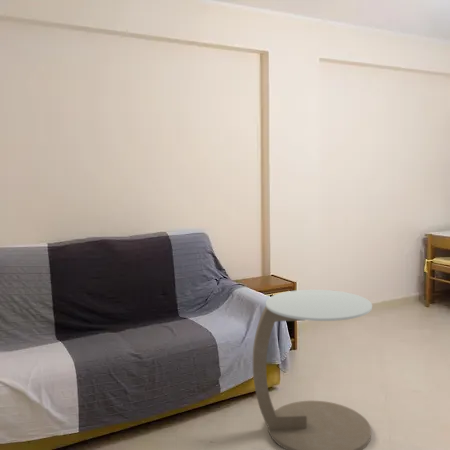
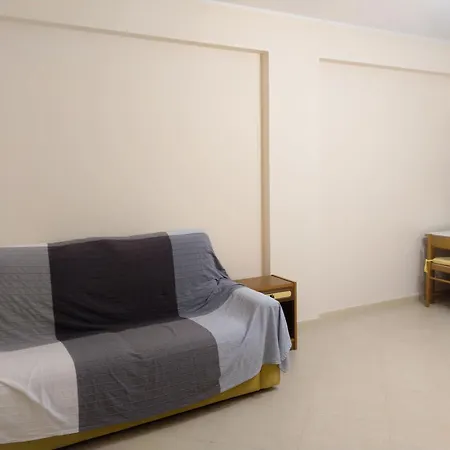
- side table [252,289,373,450]
